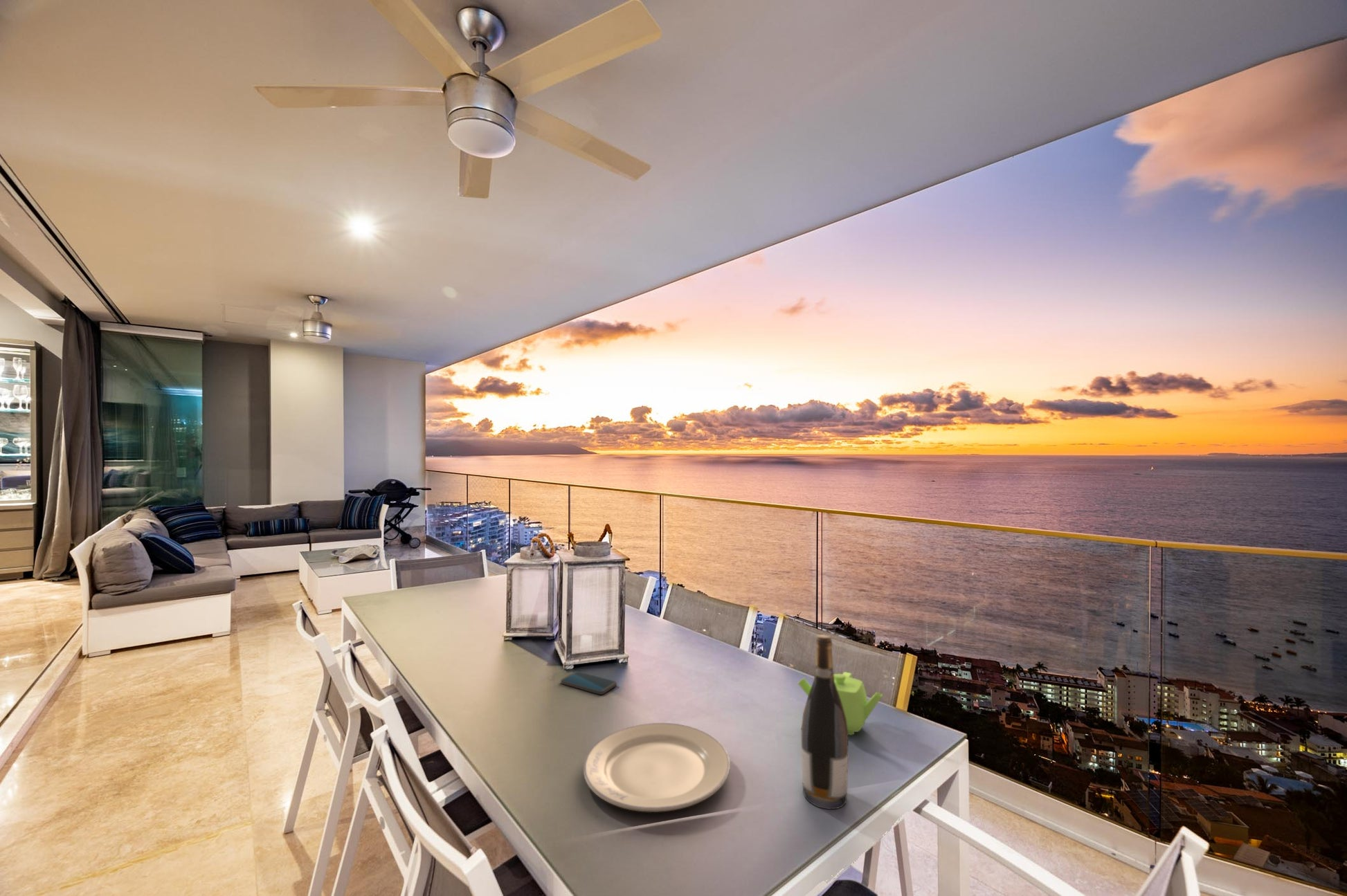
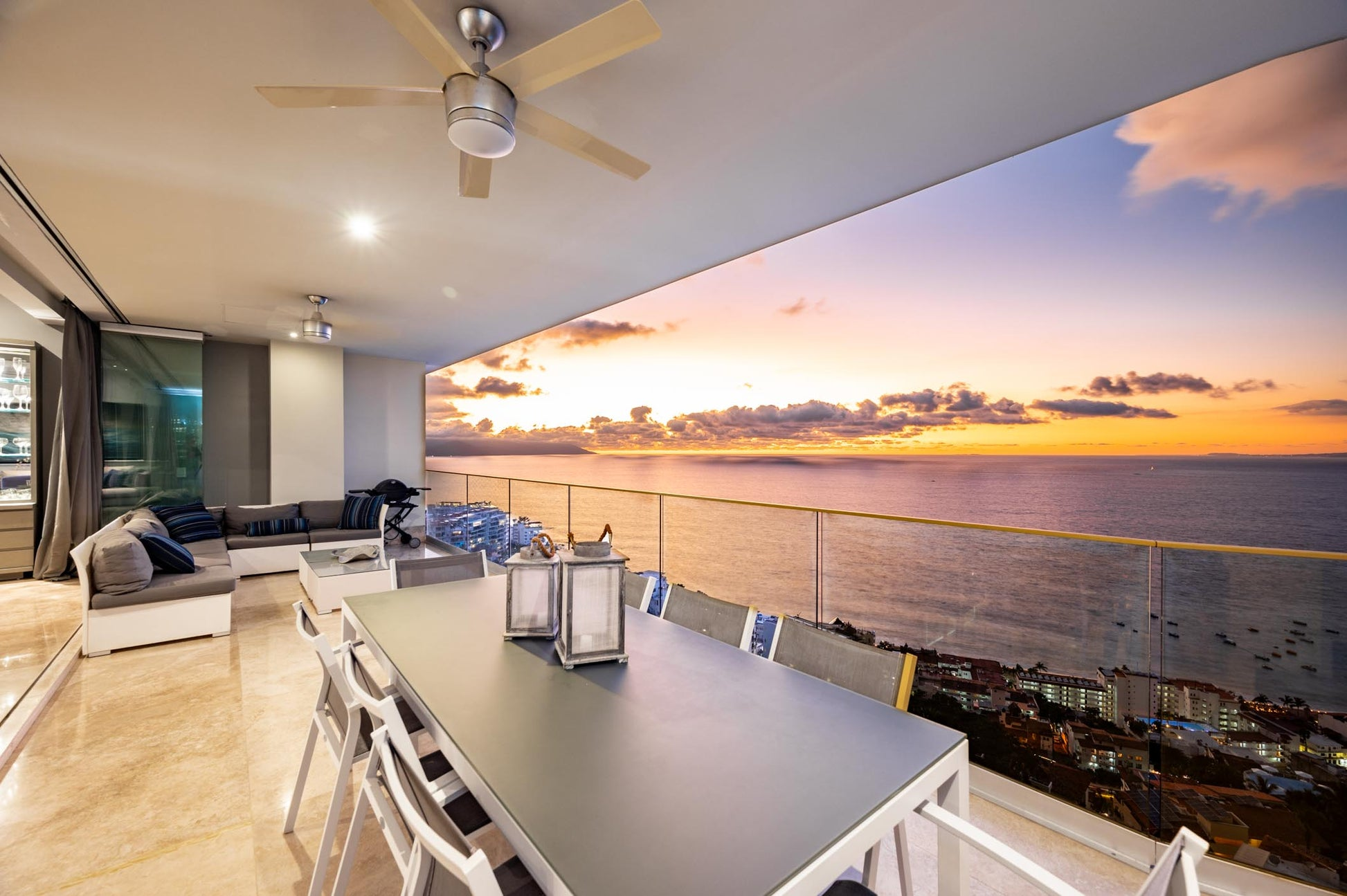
- chinaware [583,722,731,813]
- wine bottle [801,634,849,810]
- smartphone [560,670,617,695]
- teapot [797,671,883,736]
